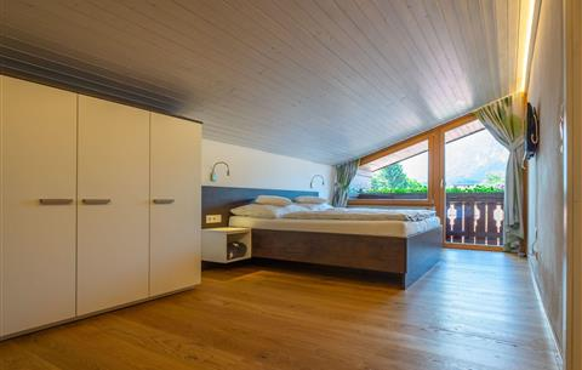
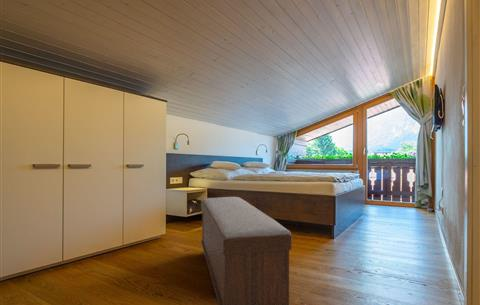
+ bench [200,196,293,305]
